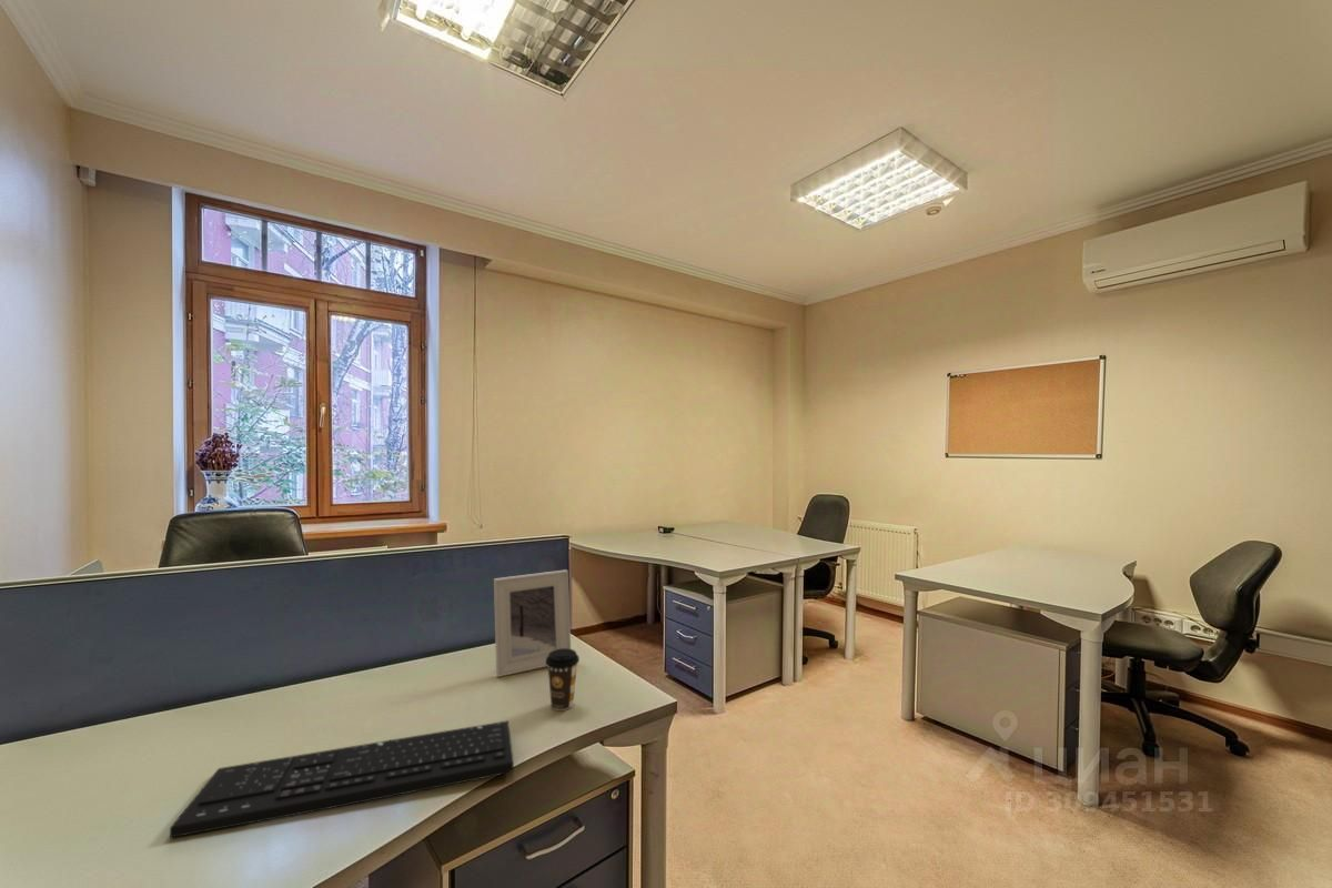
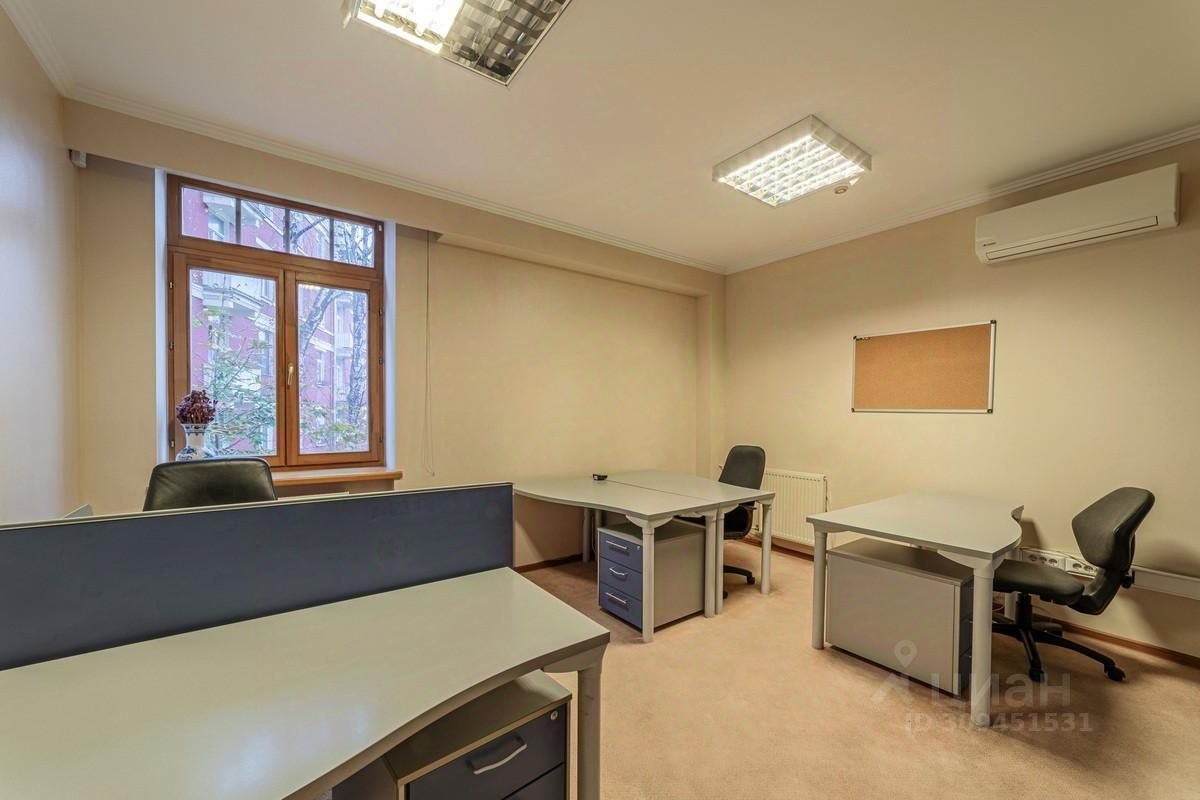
- picture frame [493,568,572,678]
- coffee cup [546,648,581,712]
- keyboard [169,719,515,839]
